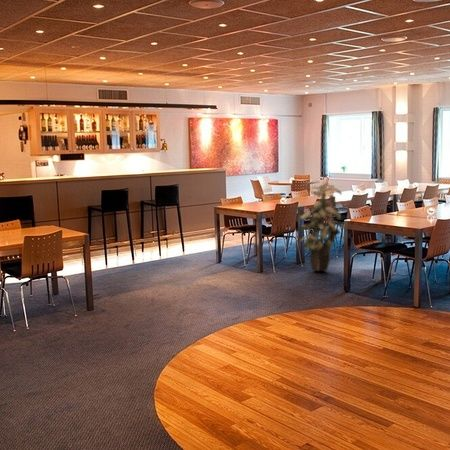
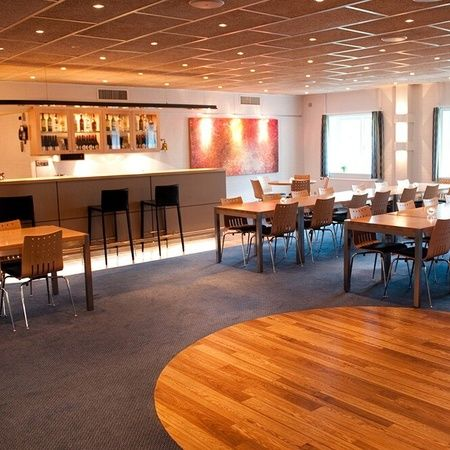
- indoor plant [295,180,345,272]
